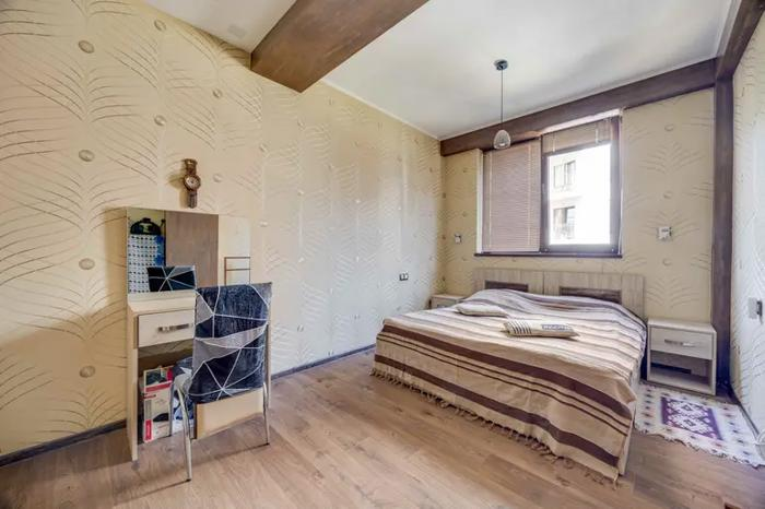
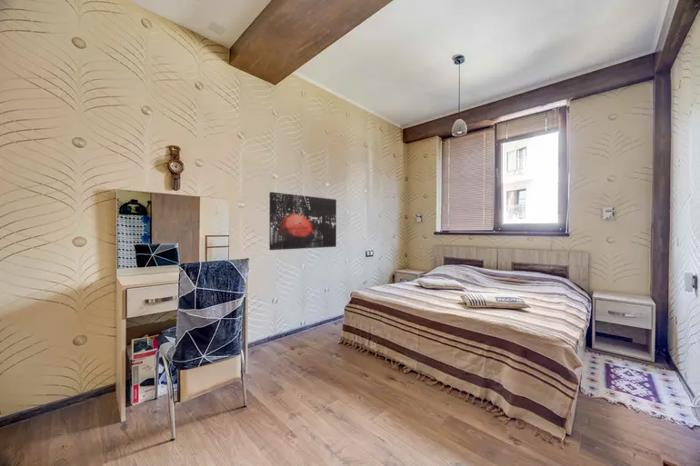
+ wall art [268,191,337,251]
